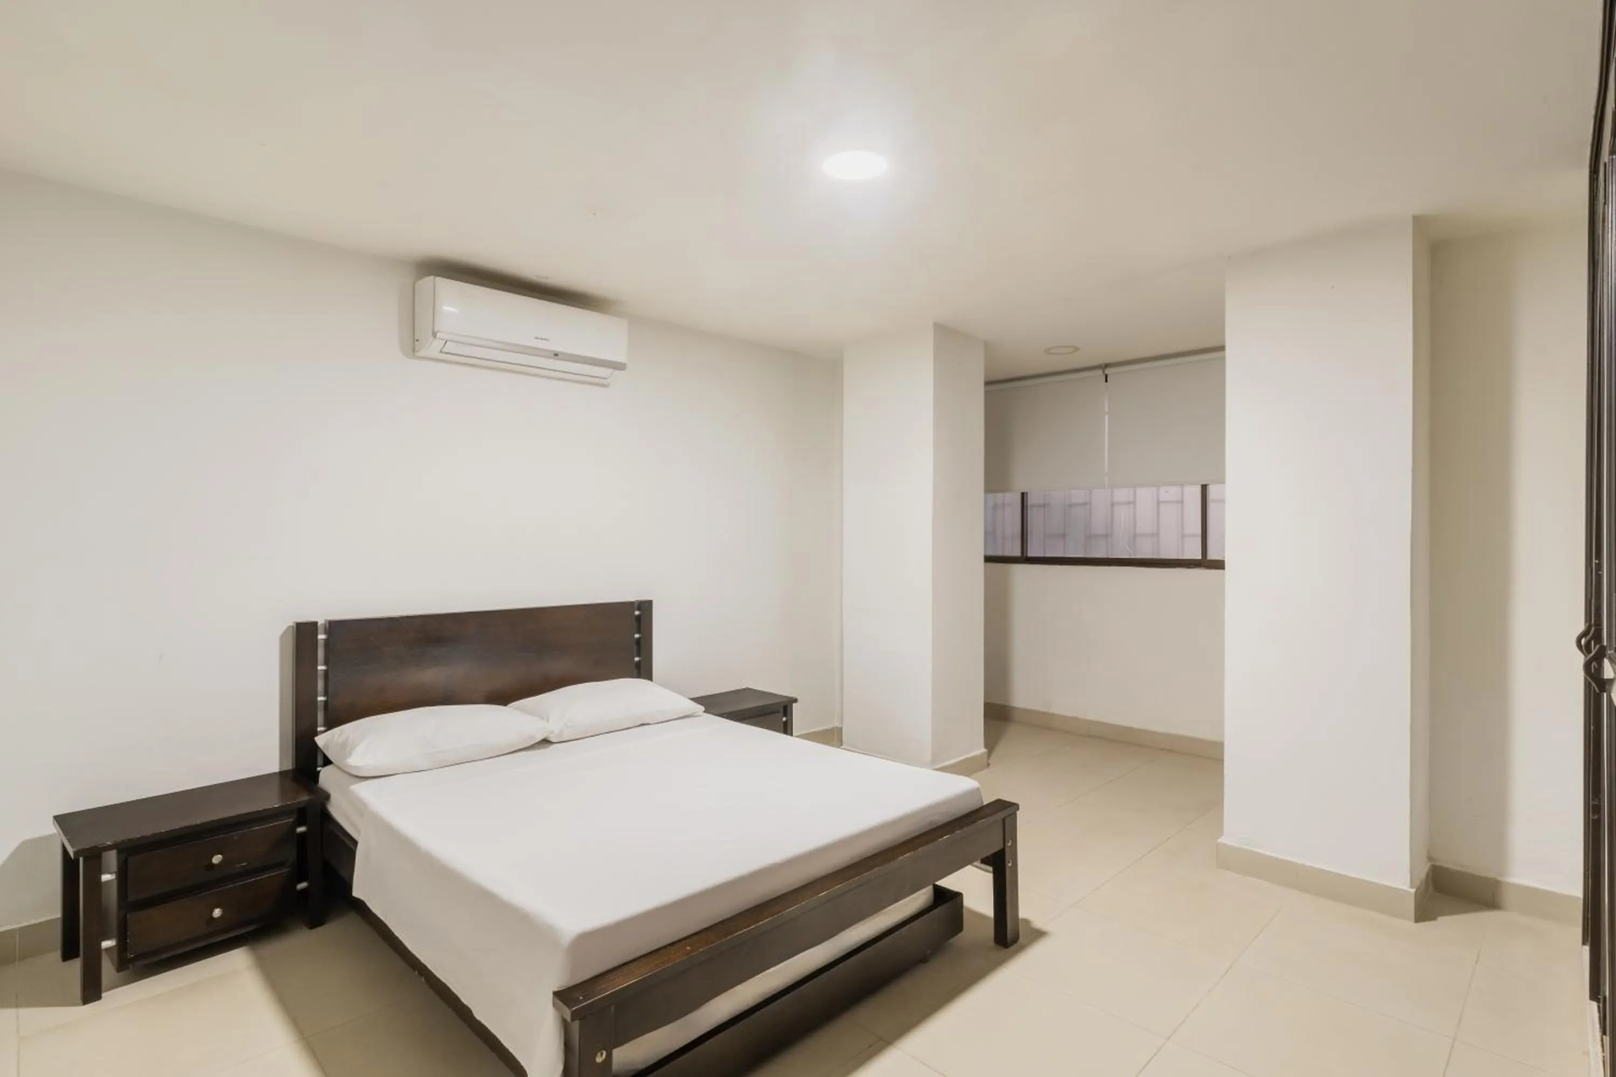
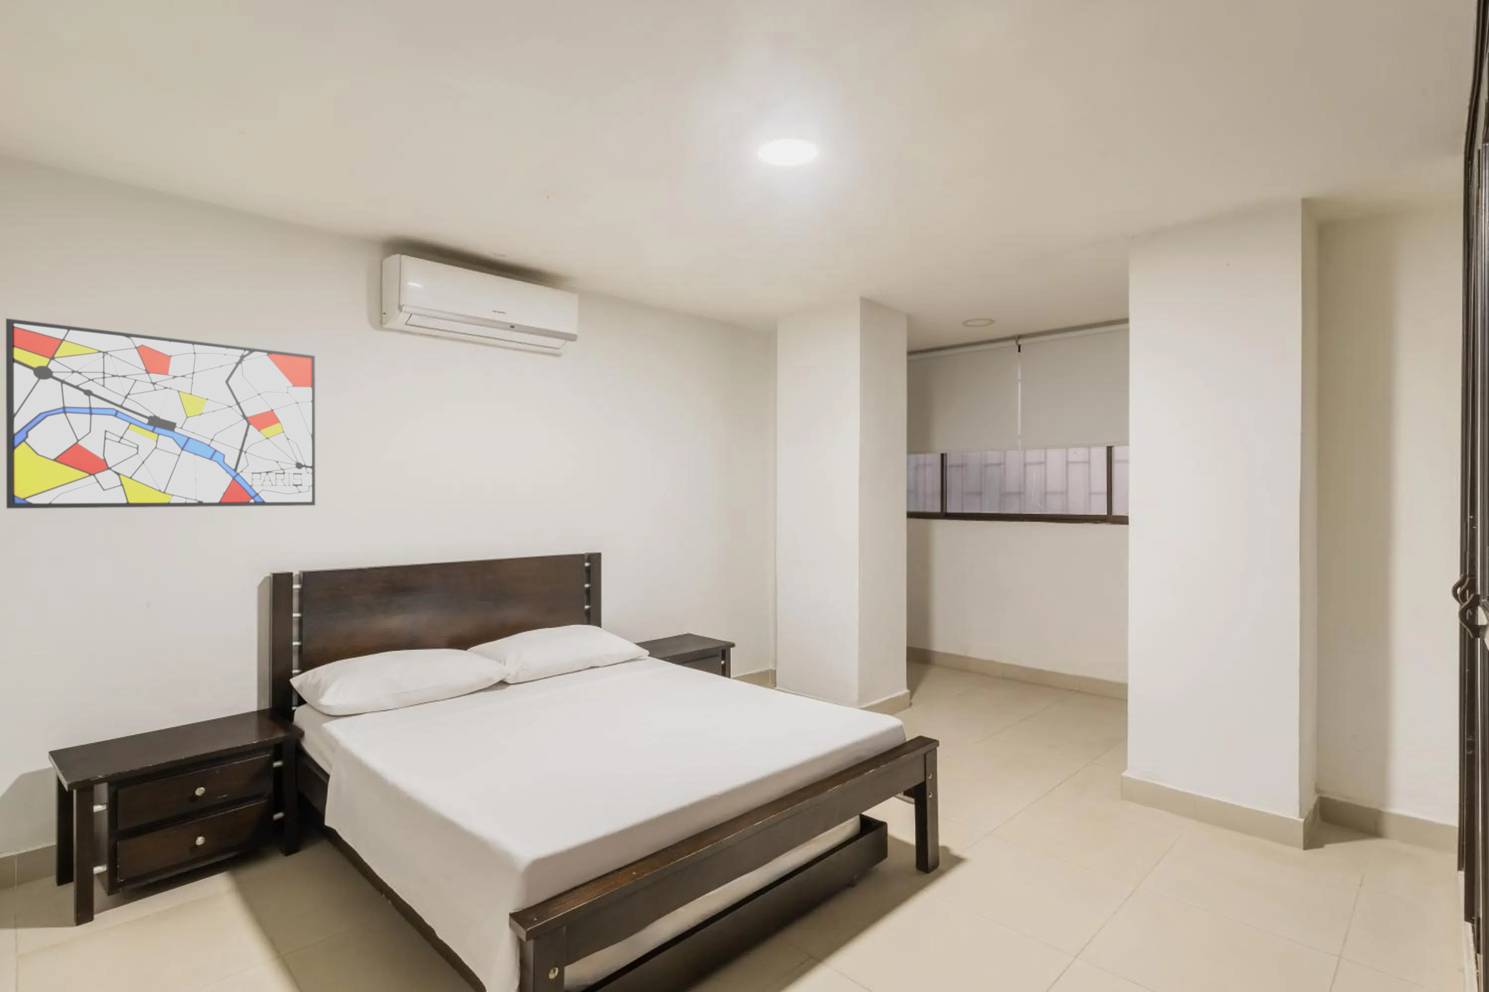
+ wall art [6,318,316,509]
